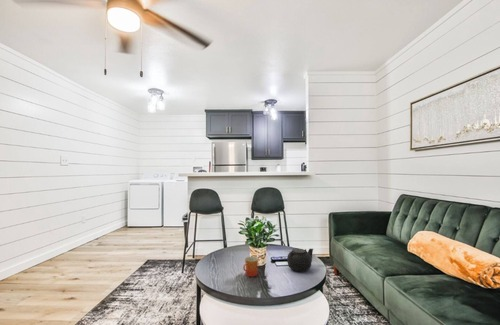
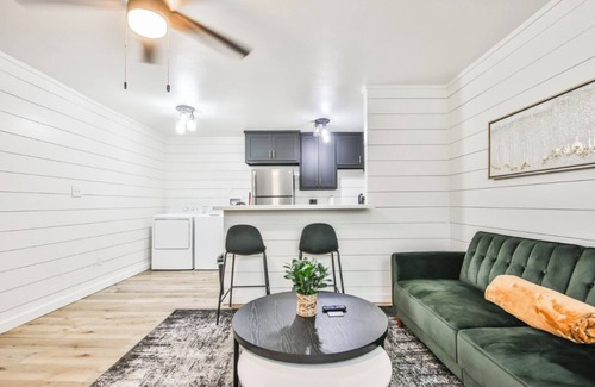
- mug [242,255,260,278]
- teapot [286,247,314,273]
